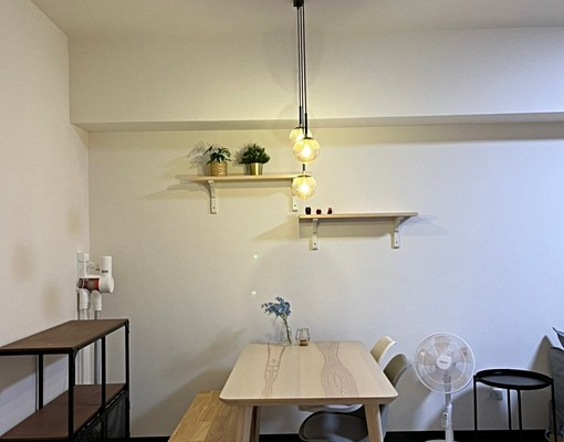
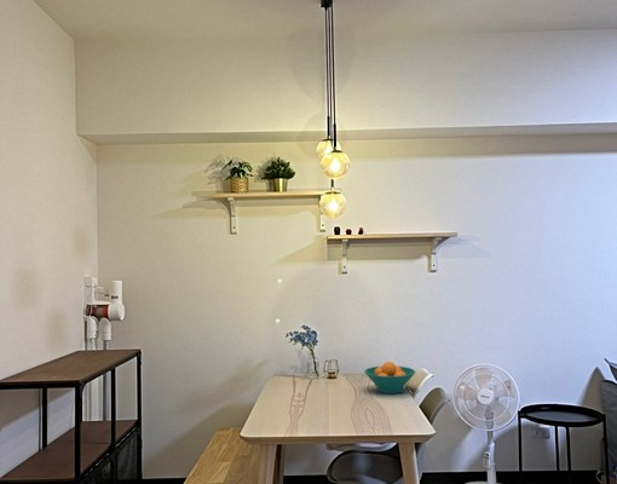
+ fruit bowl [363,361,416,394]
